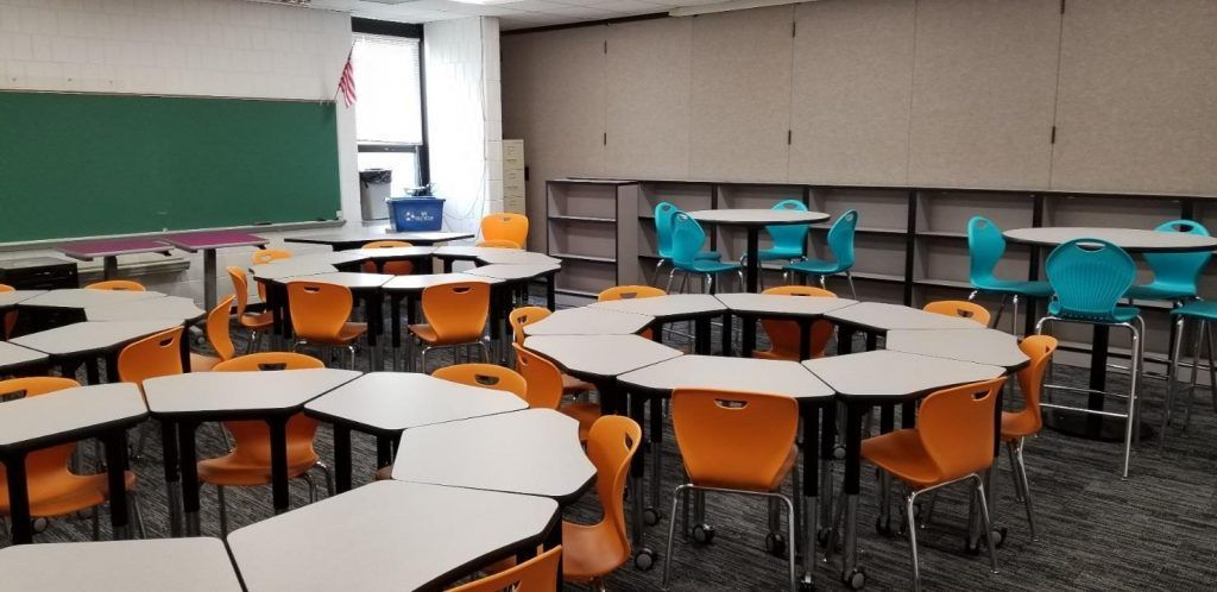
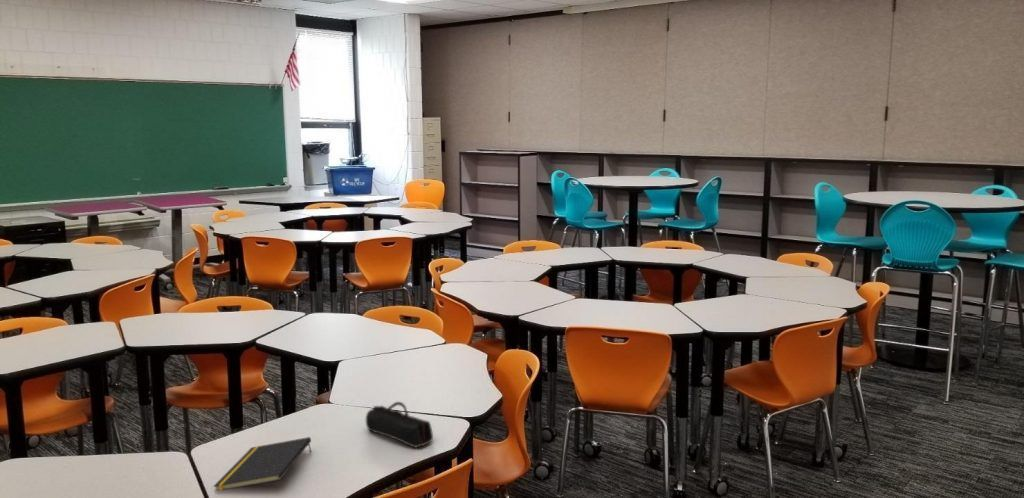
+ notepad [212,436,312,492]
+ pencil case [365,401,434,449]
